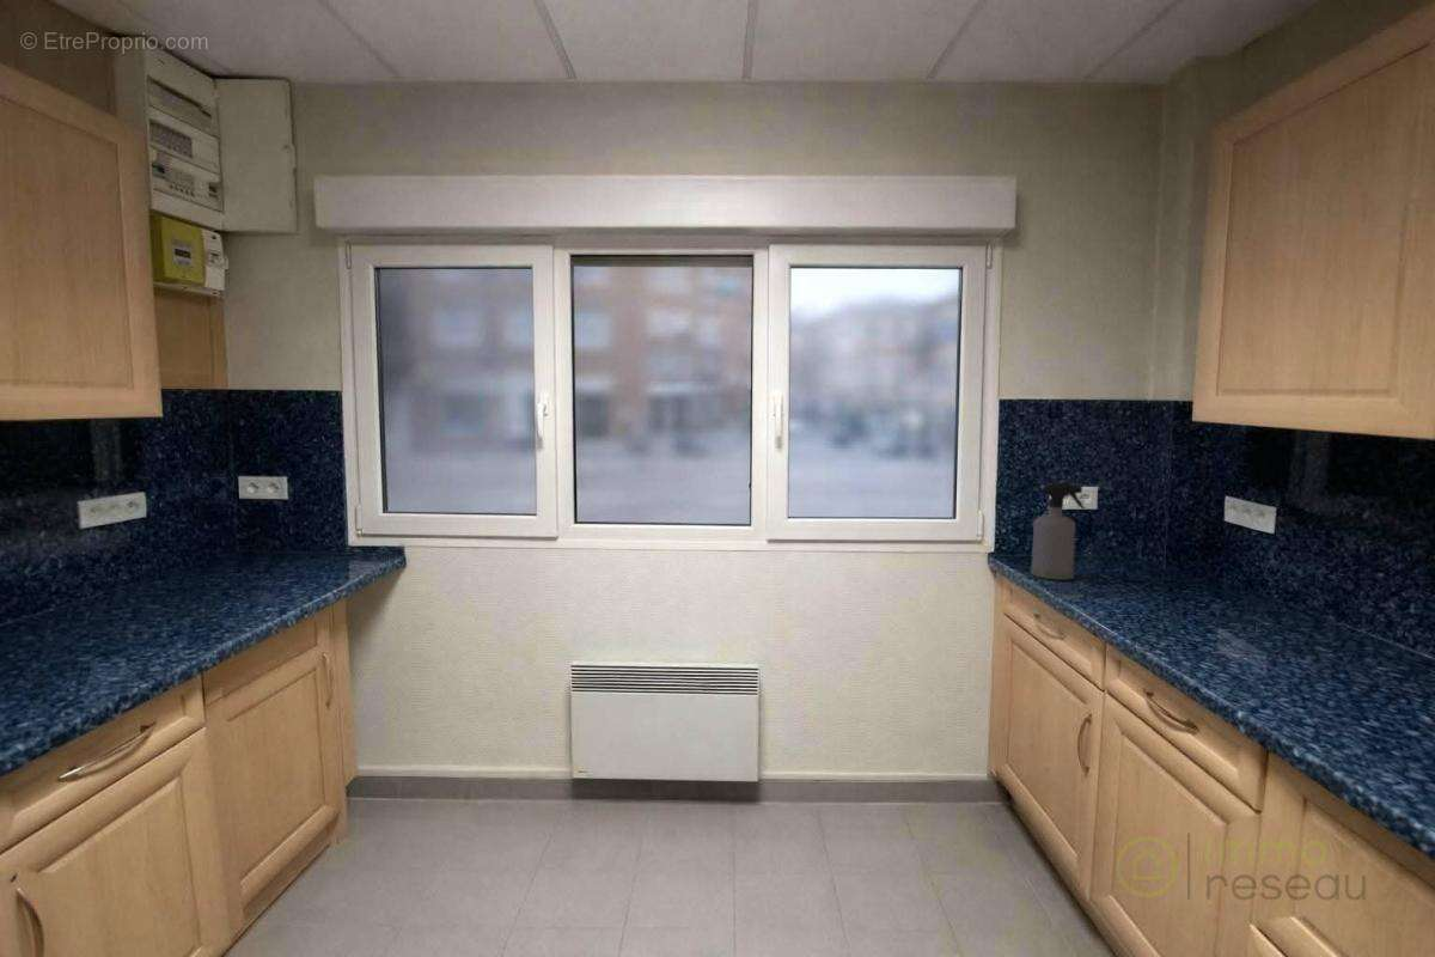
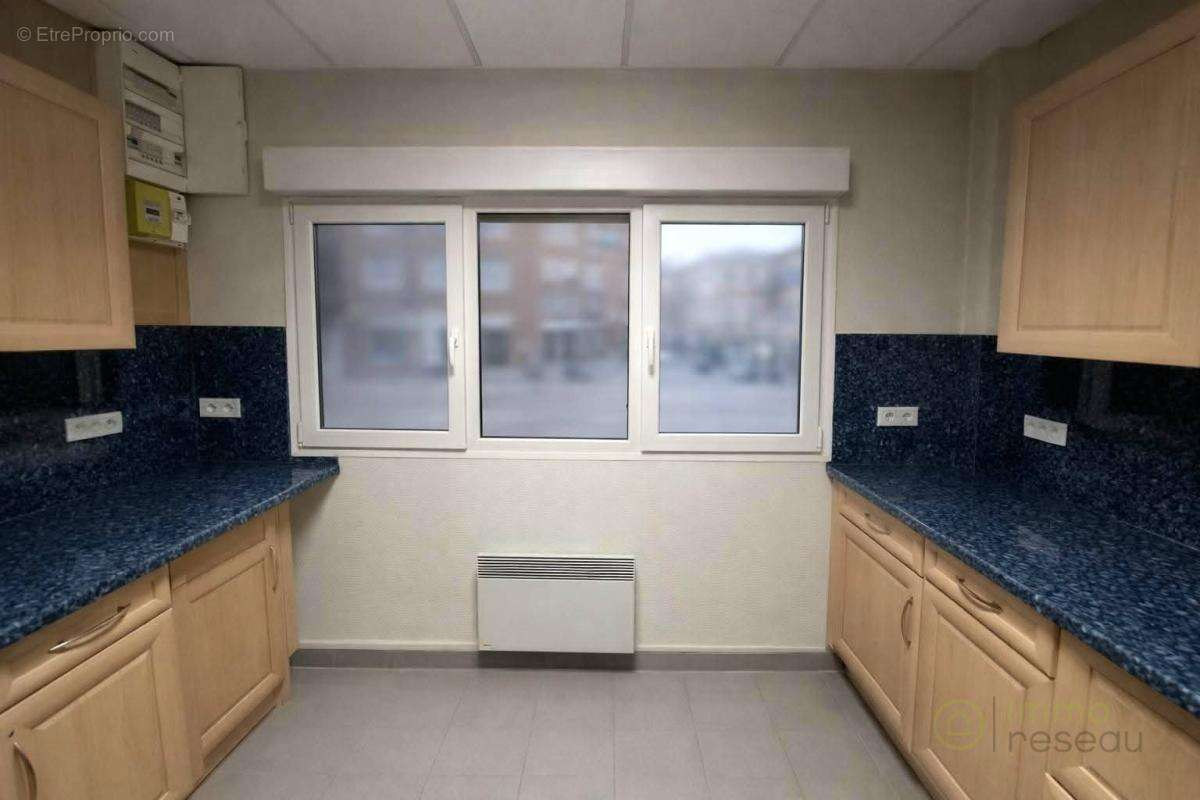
- spray bottle [1030,481,1086,580]
